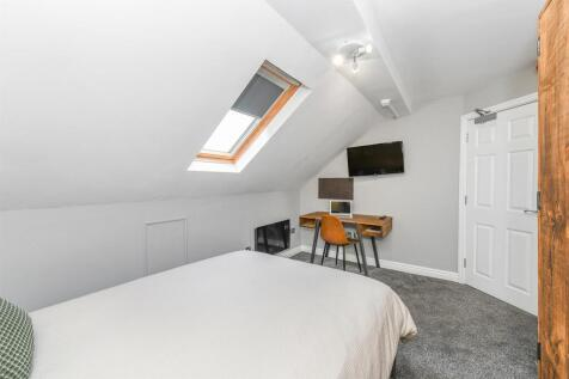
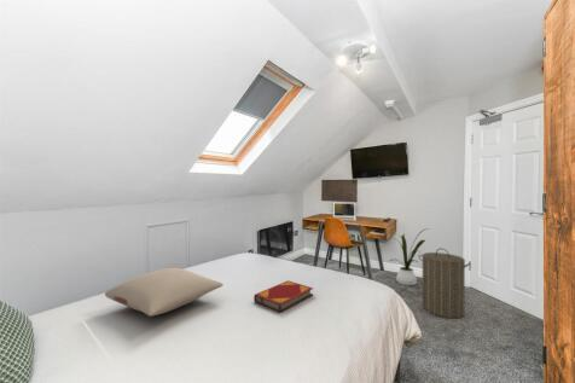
+ laundry hamper [417,248,471,319]
+ house plant [389,227,430,286]
+ pillow [104,267,225,318]
+ hardback book [252,279,314,314]
